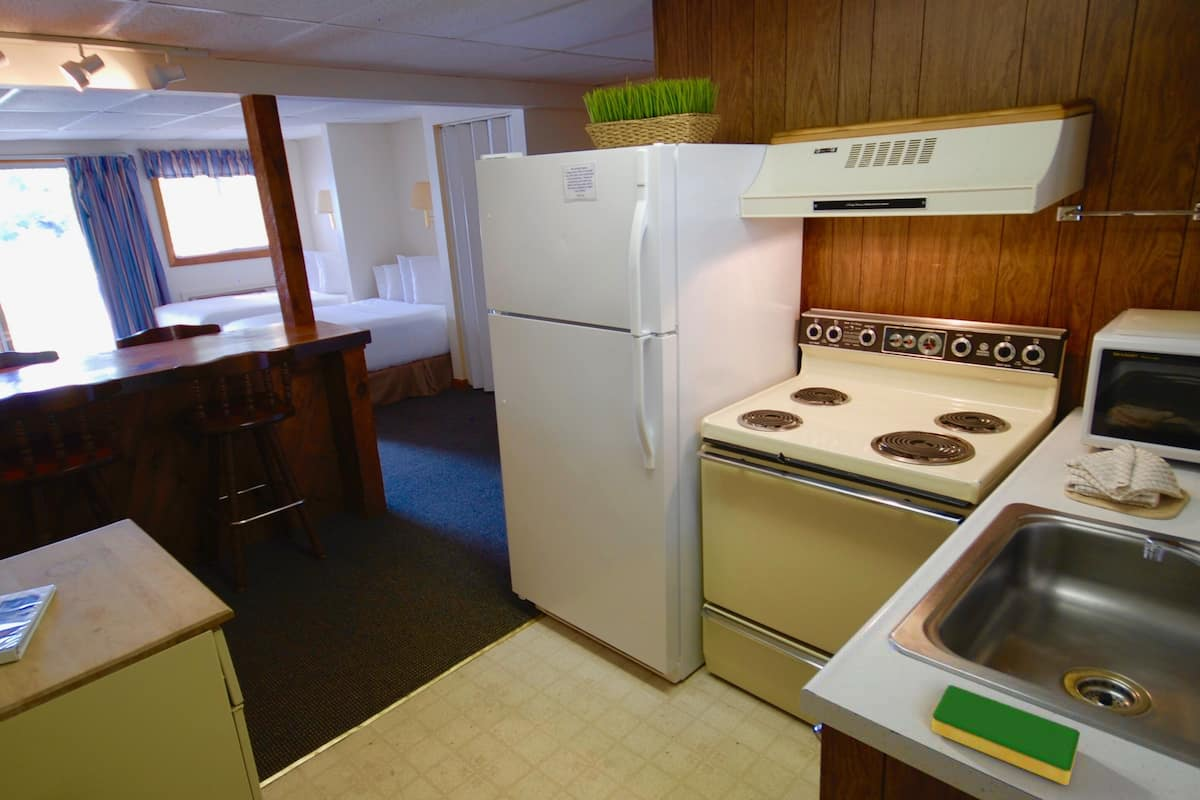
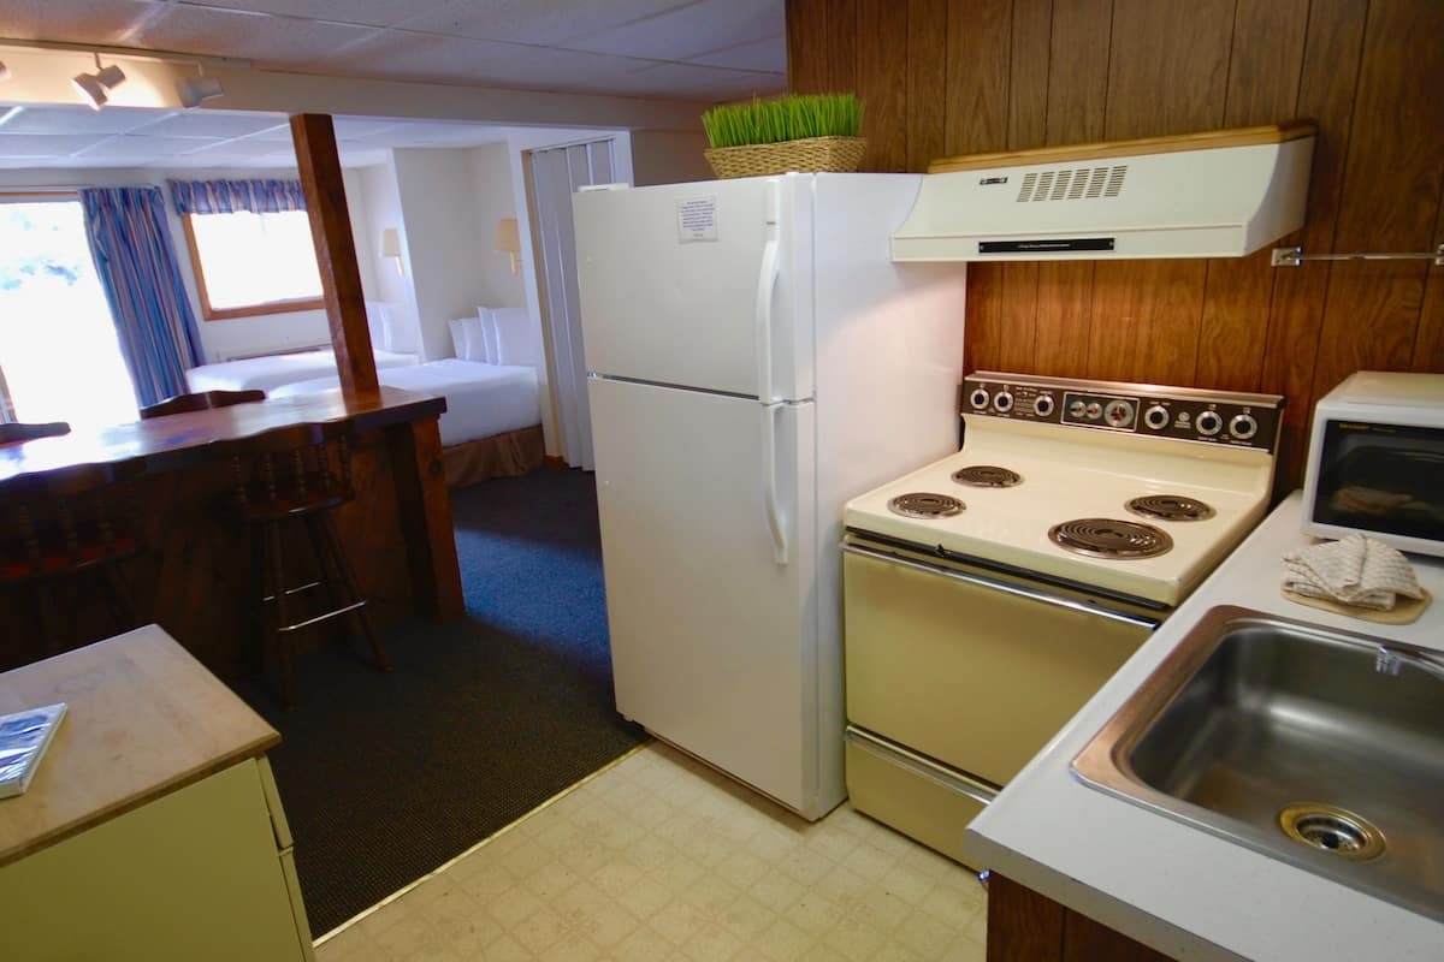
- dish sponge [931,684,1081,786]
